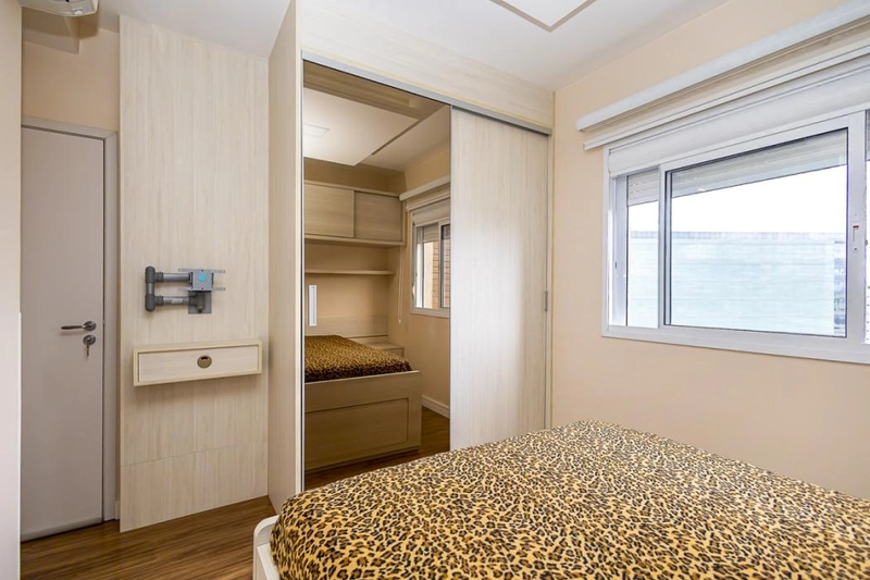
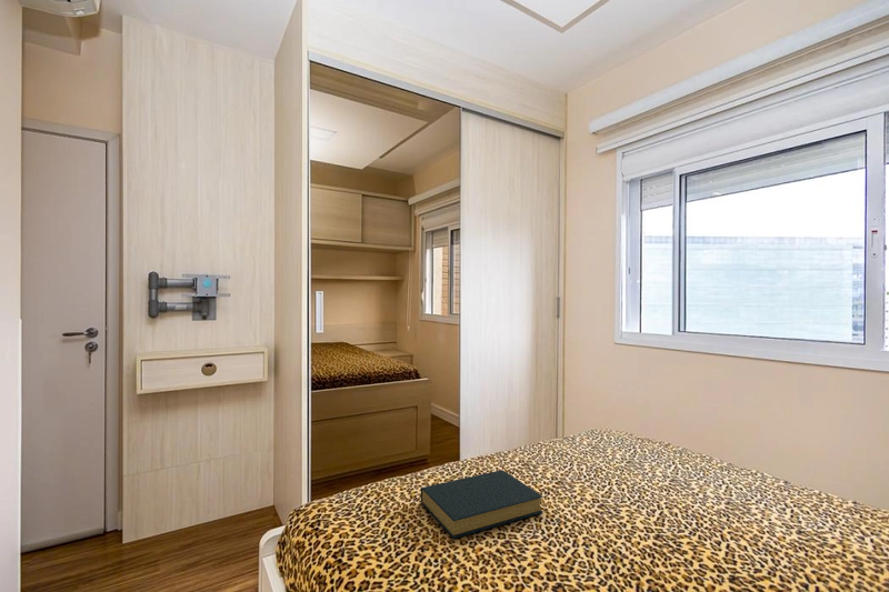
+ hardback book [420,469,545,540]
